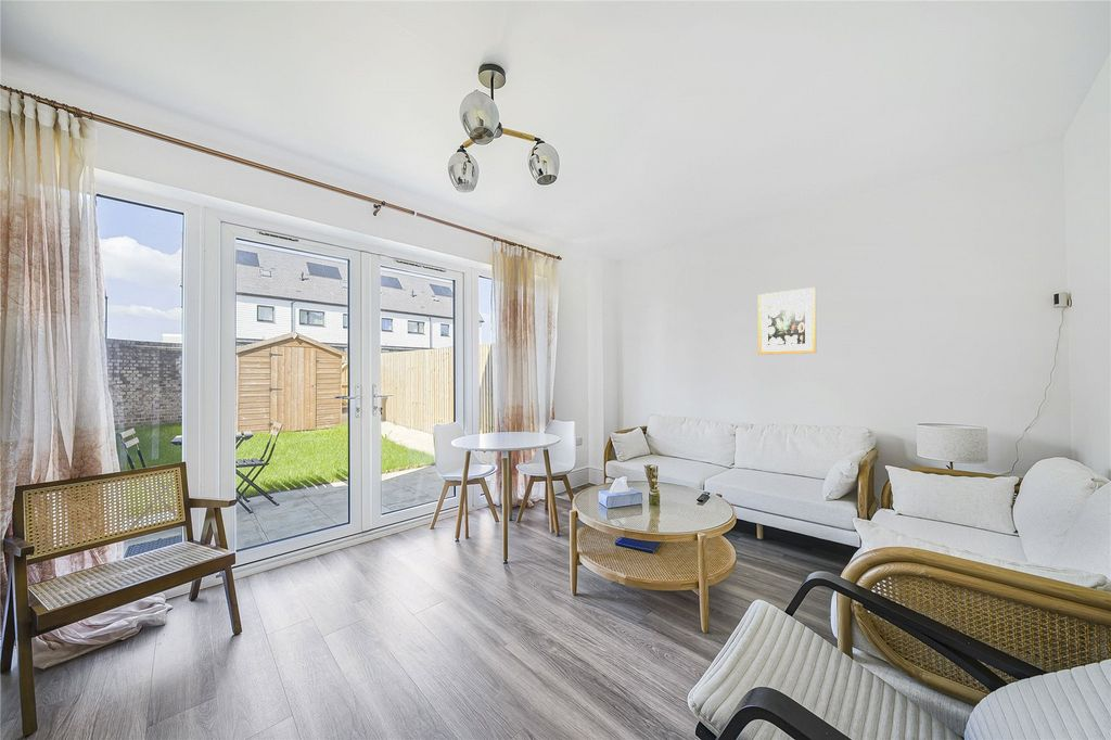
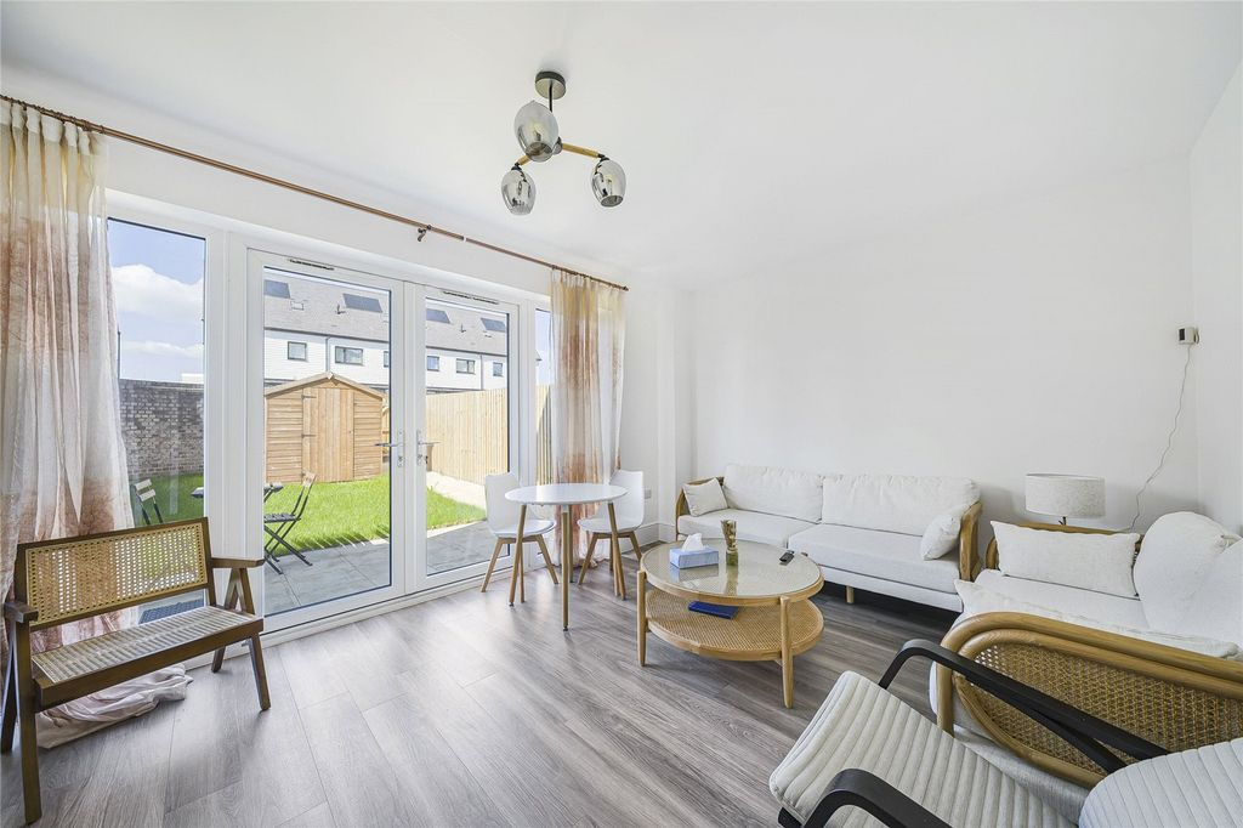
- wall art [757,286,817,356]
